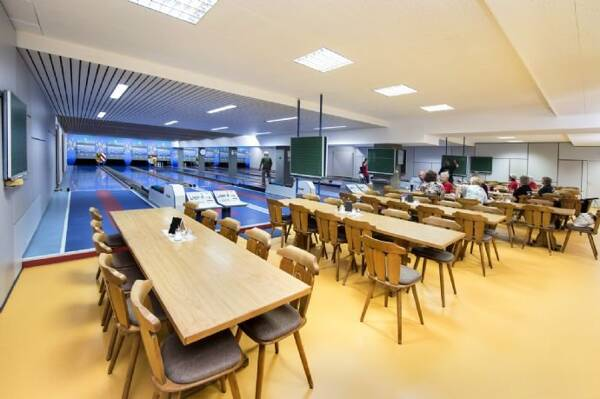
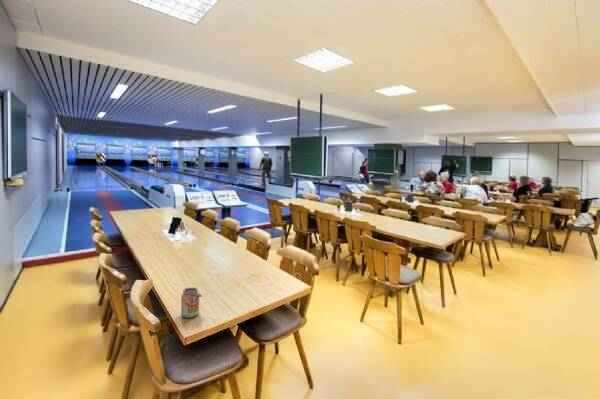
+ beverage can [180,287,203,319]
